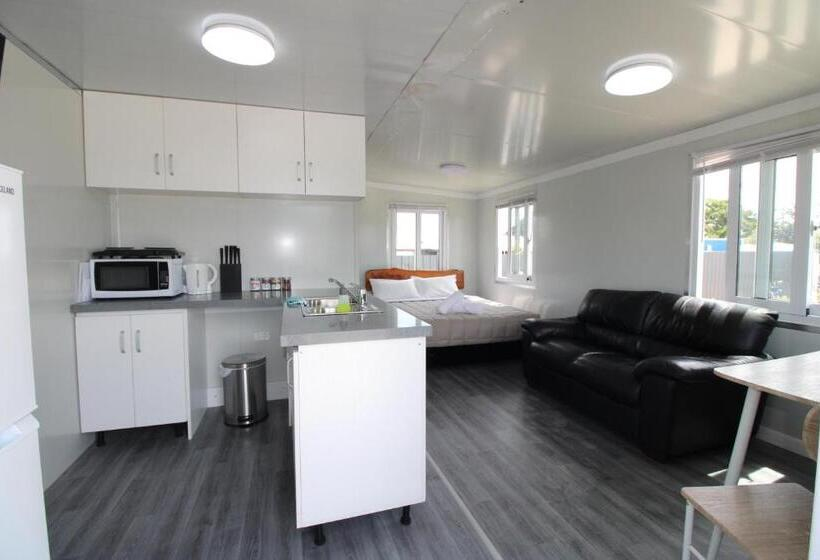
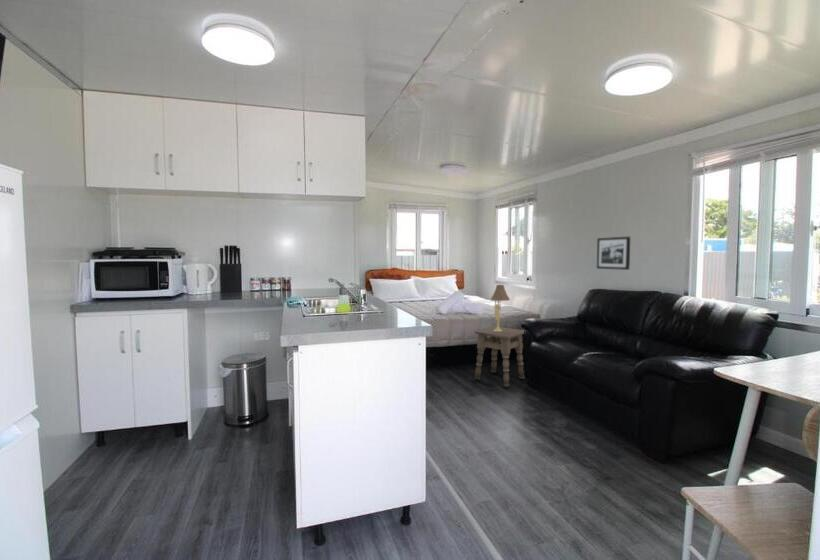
+ side table [474,325,526,389]
+ table lamp [490,281,511,331]
+ picture frame [596,236,631,271]
